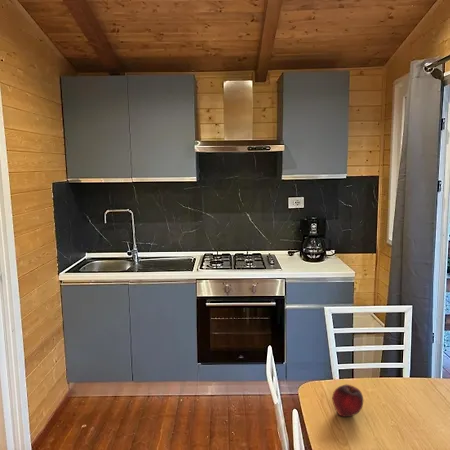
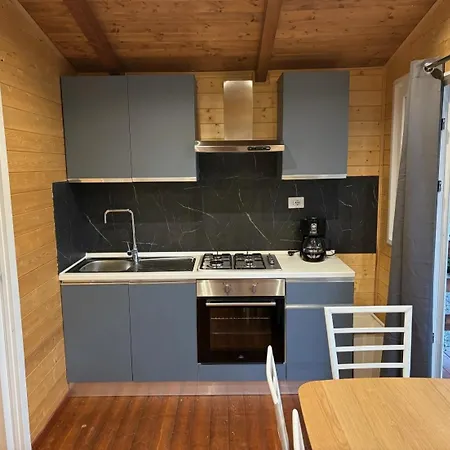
- fruit [331,384,364,418]
